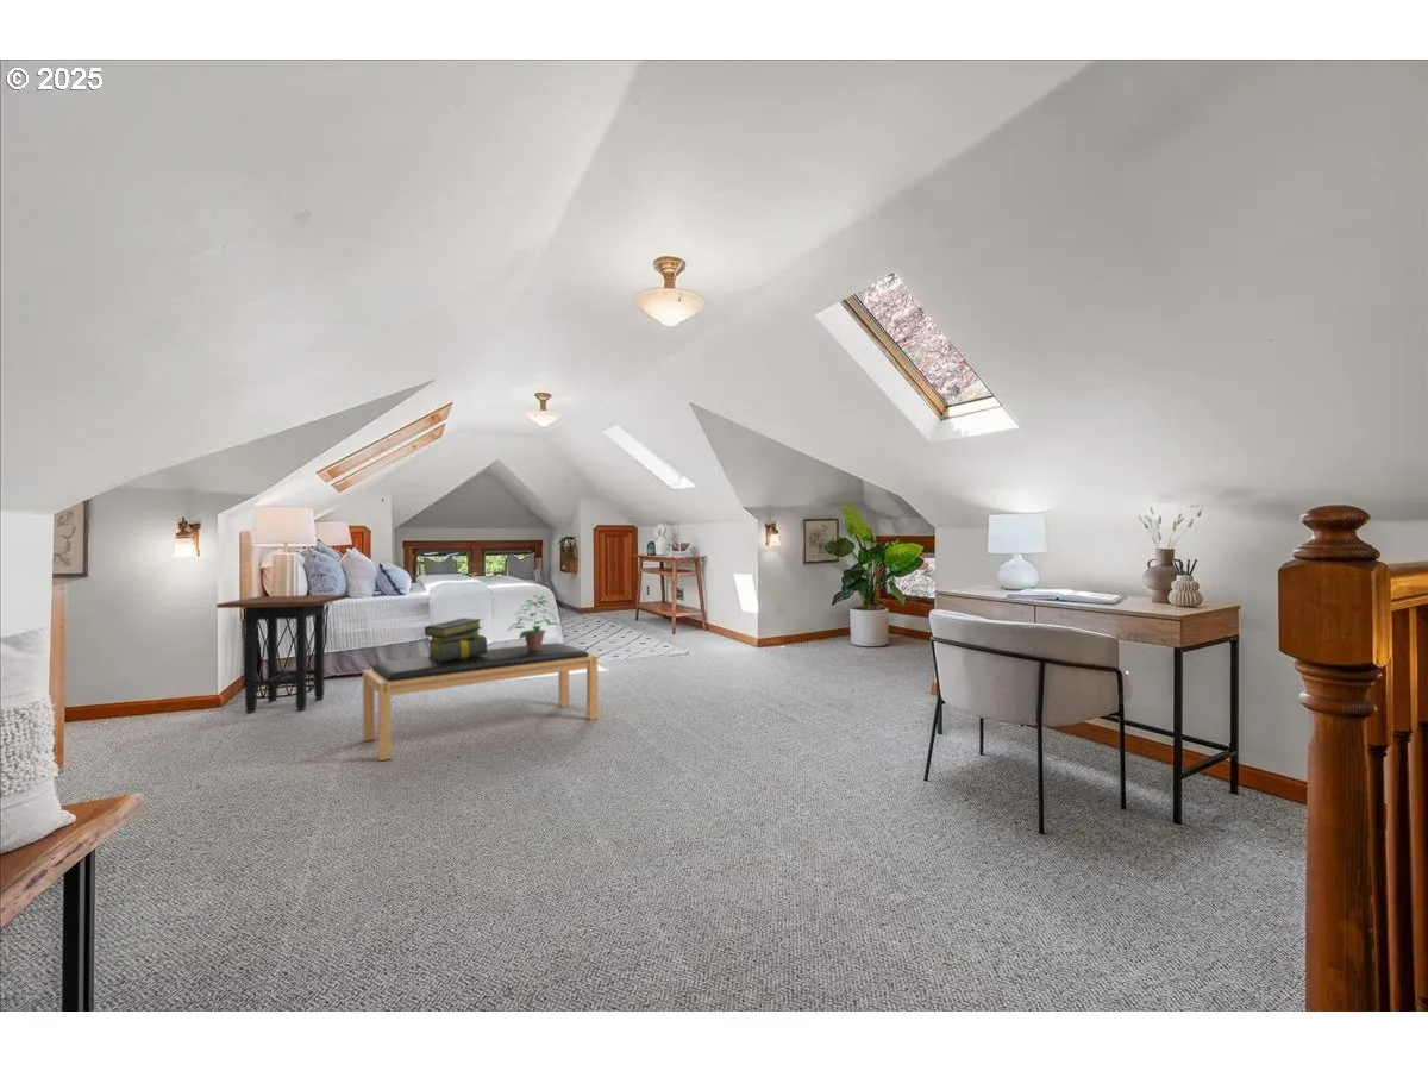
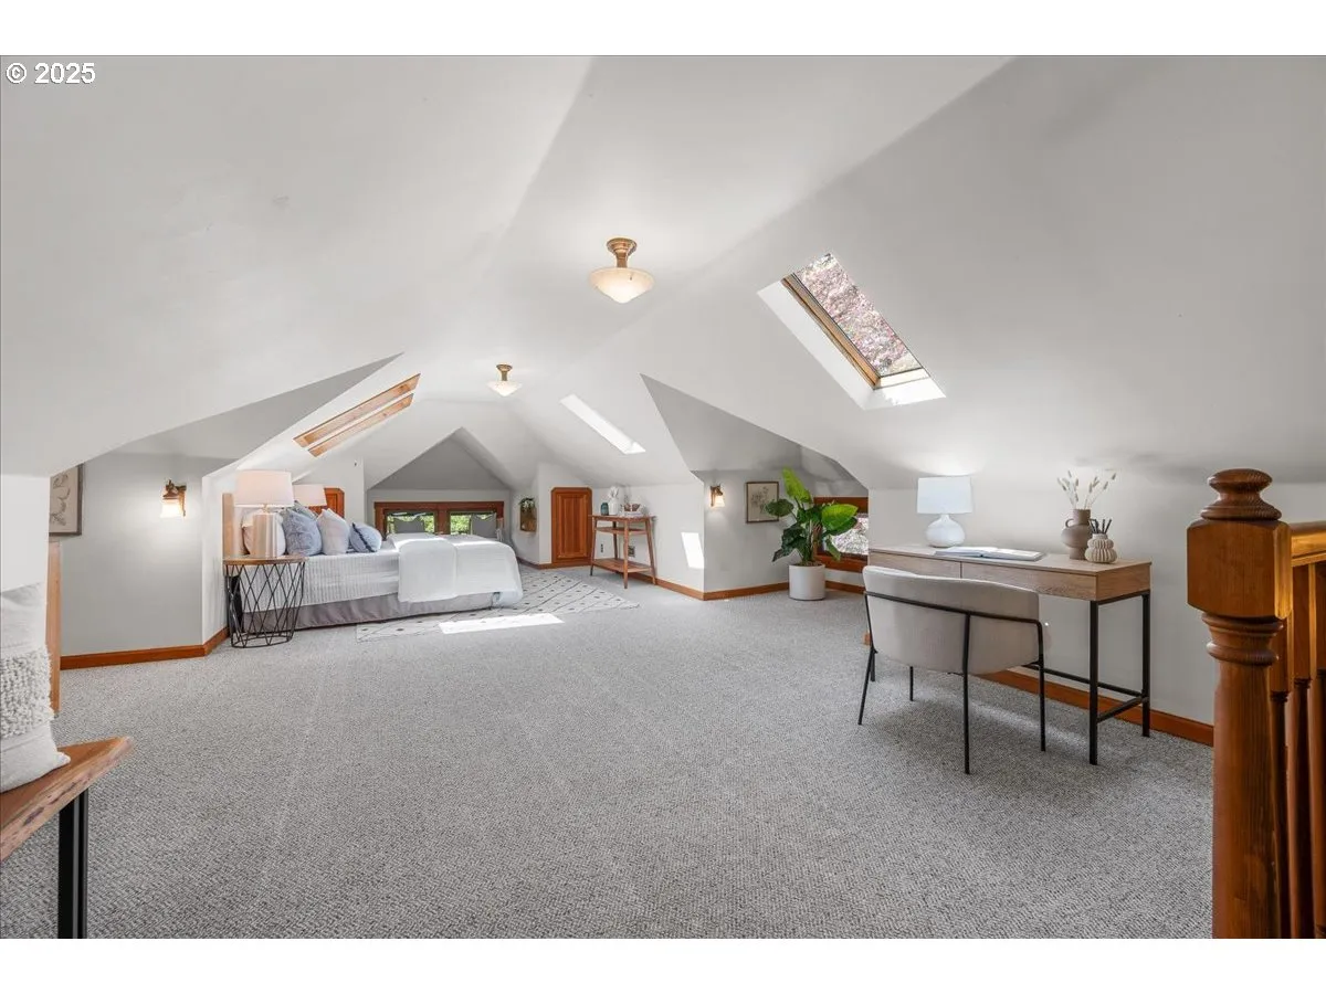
- stack of books [424,616,488,663]
- side table [215,594,347,714]
- bench [362,641,600,762]
- potted plant [506,594,564,651]
